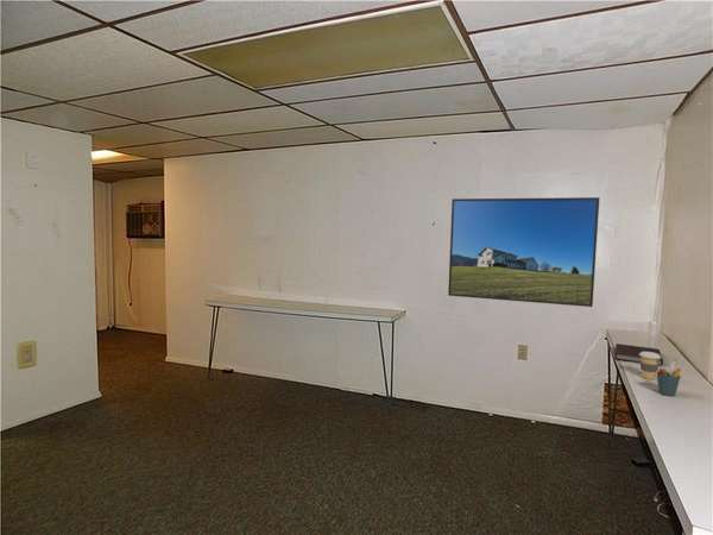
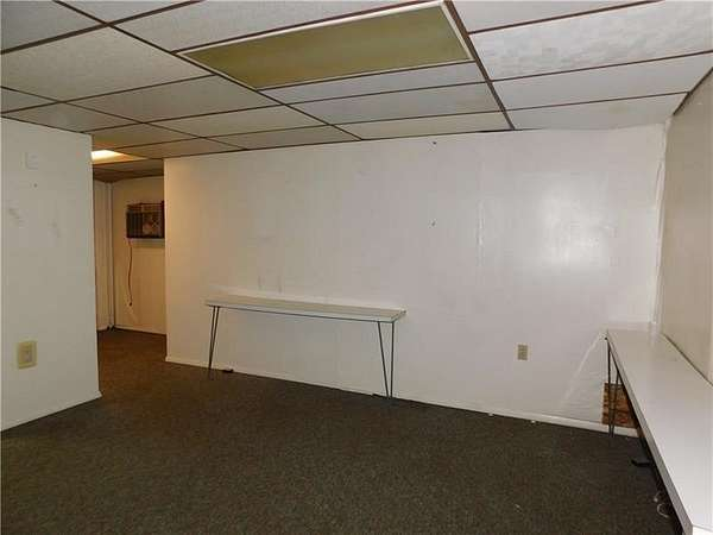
- coffee cup [639,352,661,380]
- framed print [447,196,600,308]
- pen holder [656,361,682,397]
- notebook [614,342,664,366]
